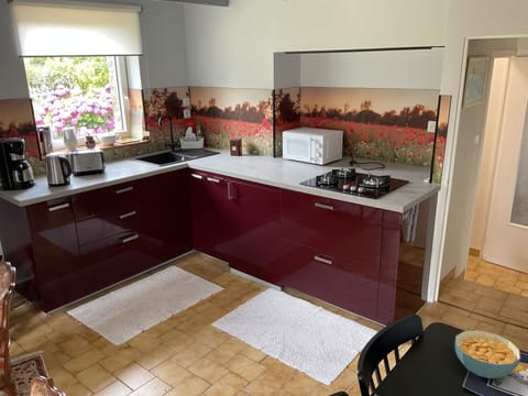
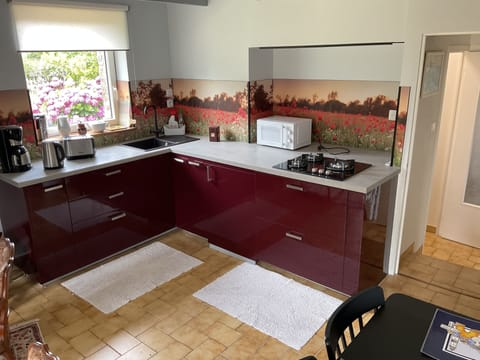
- cereal bowl [454,329,521,380]
